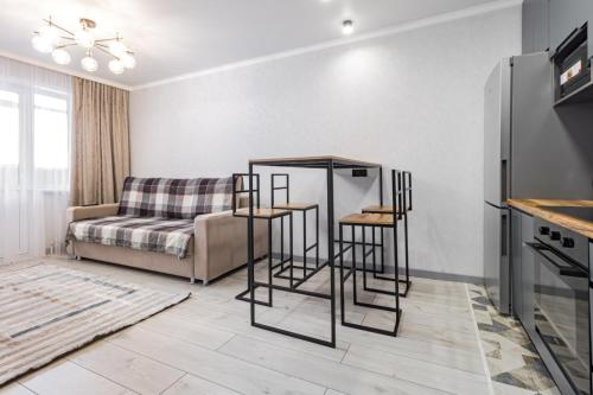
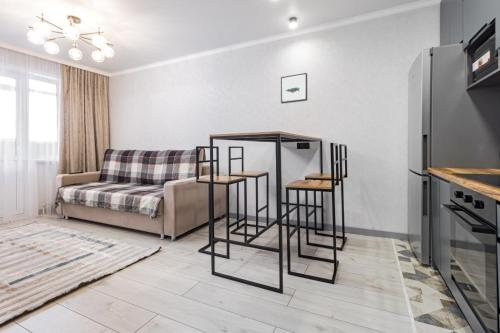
+ wall art [280,72,308,105]
